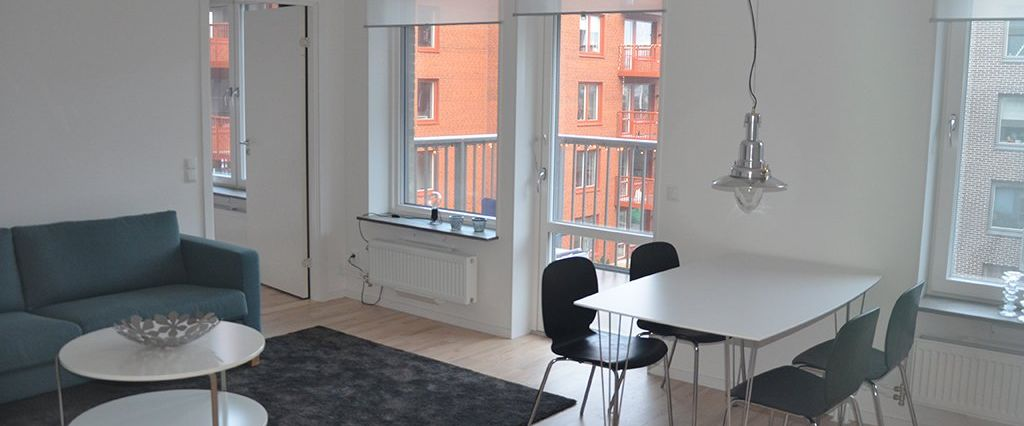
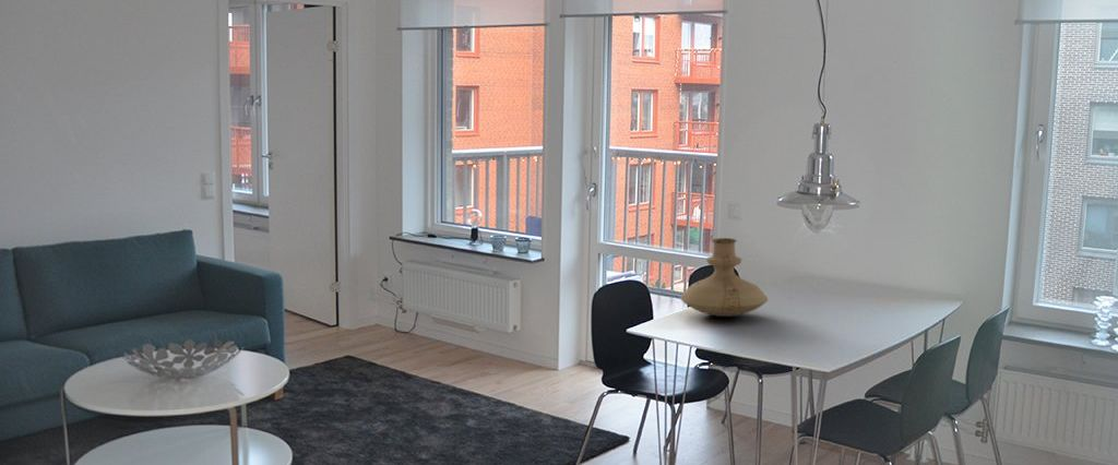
+ vase [679,237,770,318]
